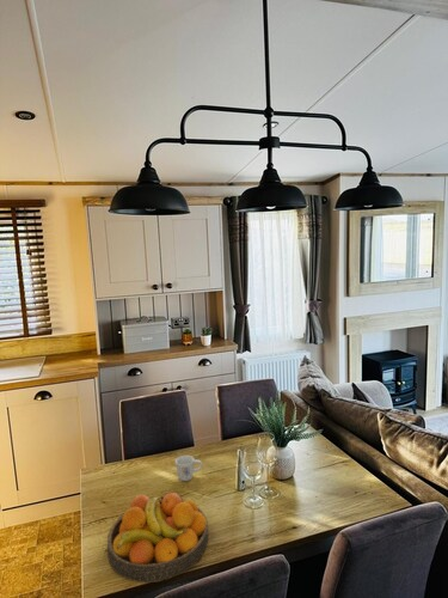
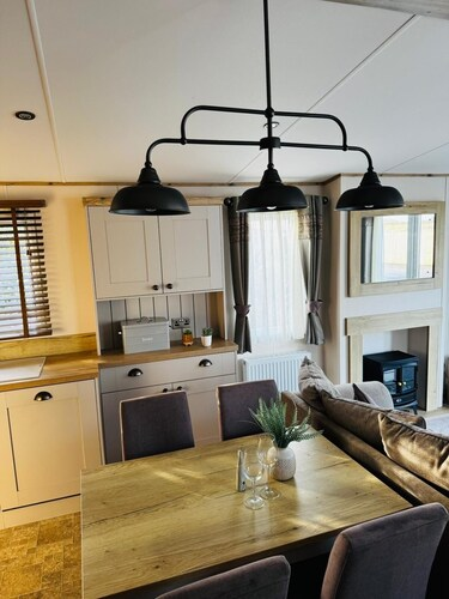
- mug [174,454,203,482]
- fruit bowl [106,492,209,584]
